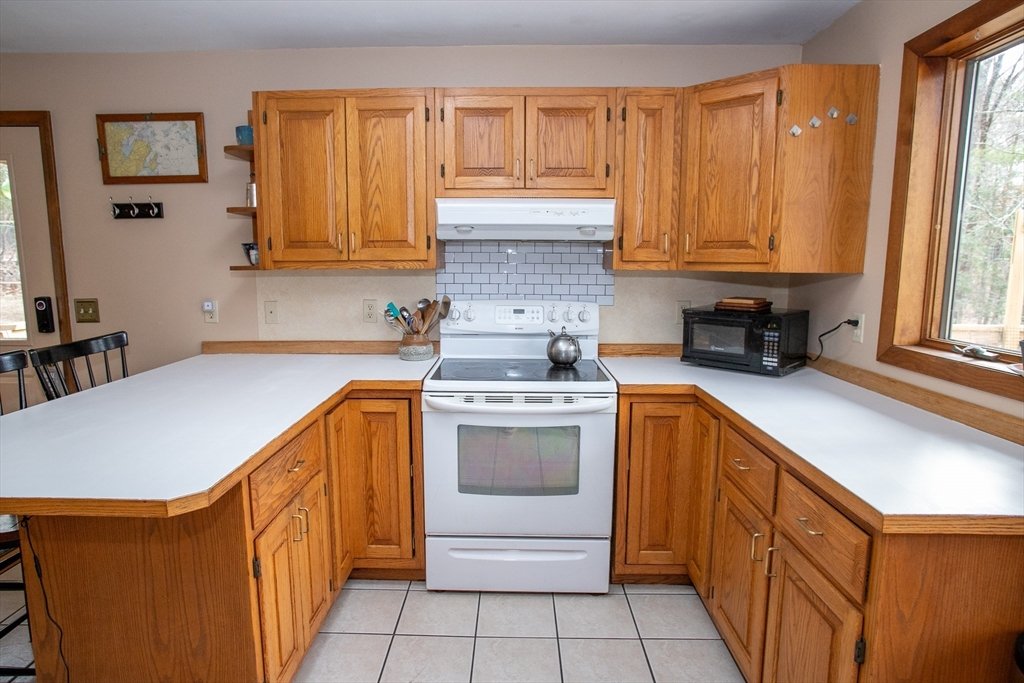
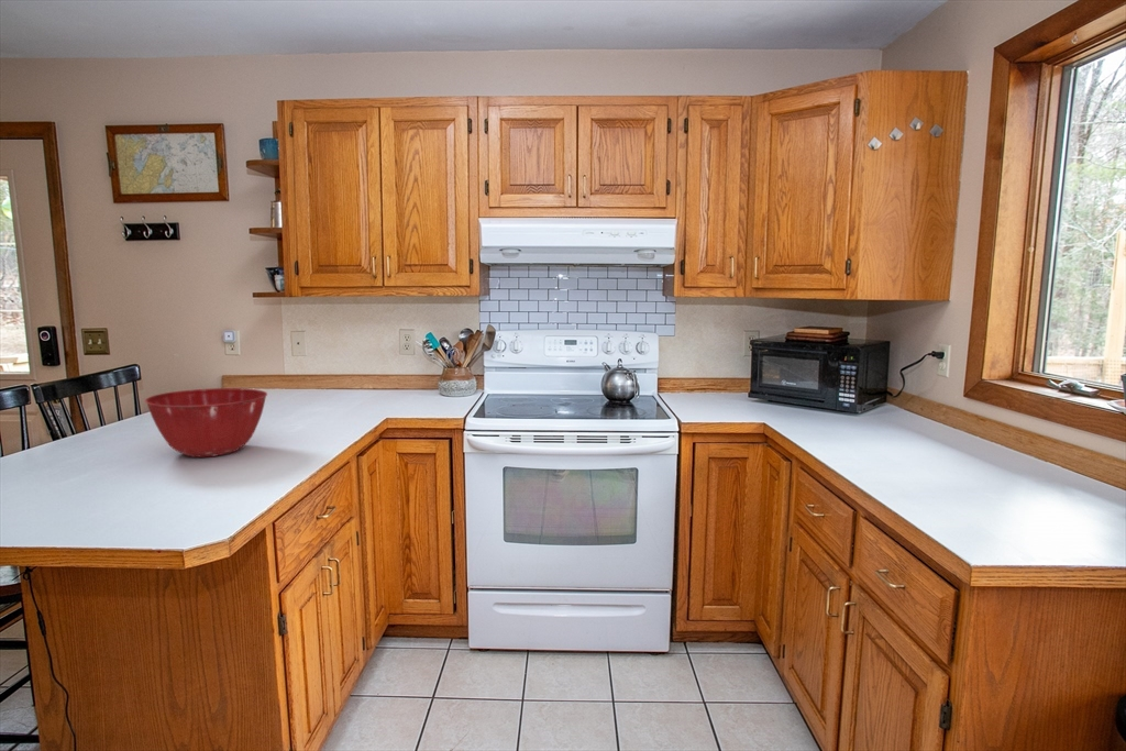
+ mixing bowl [144,387,268,459]
